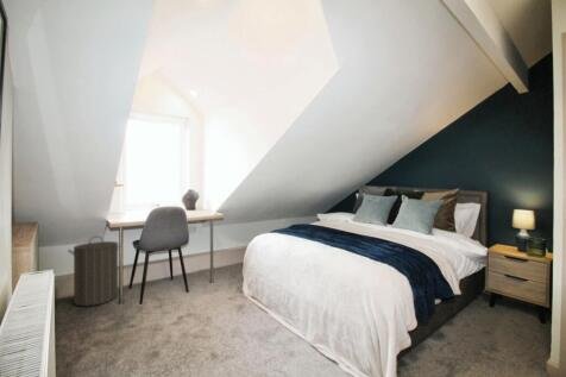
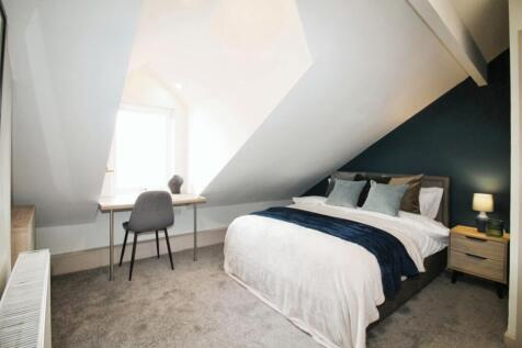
- laundry hamper [67,235,120,307]
